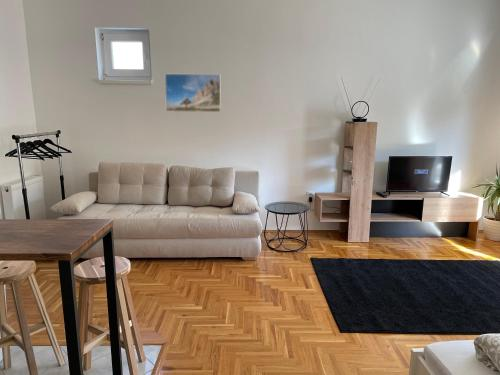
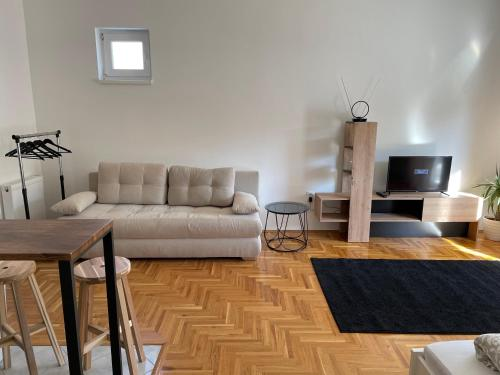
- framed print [164,73,222,113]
